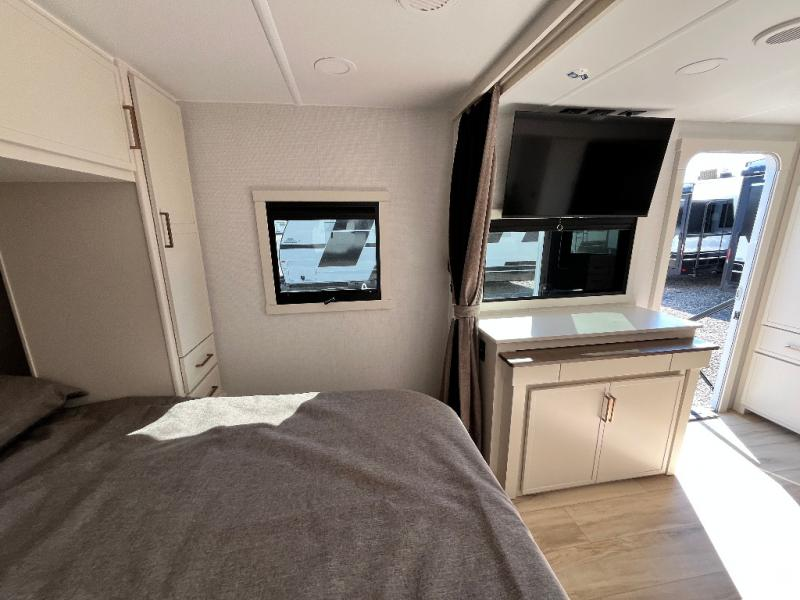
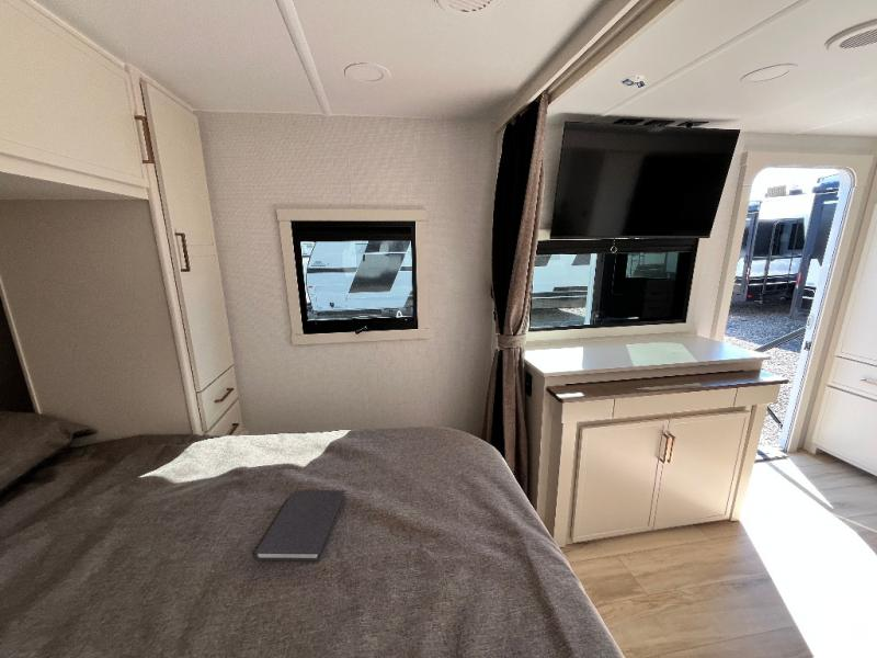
+ diary [253,489,346,563]
